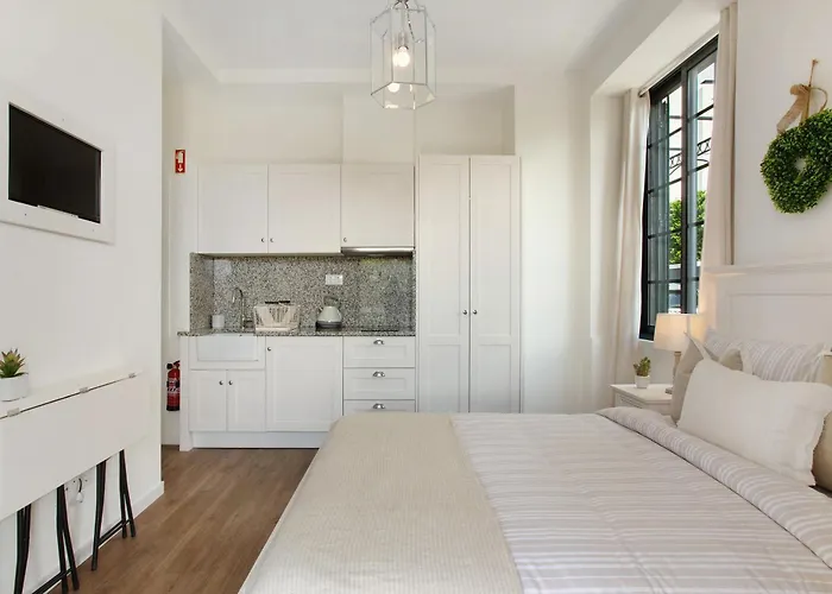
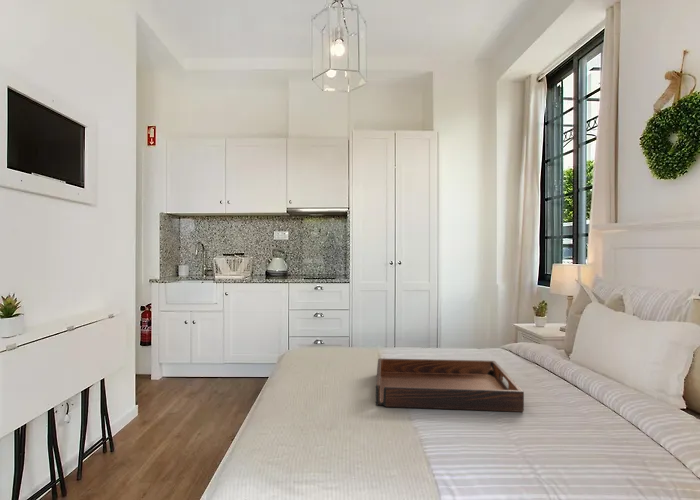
+ serving tray [375,358,525,413]
